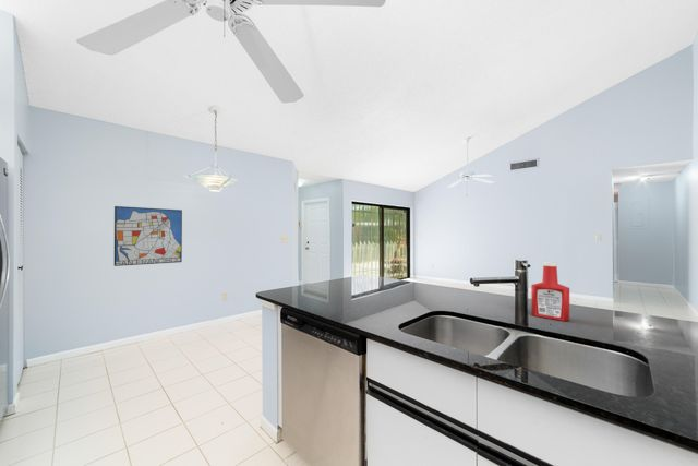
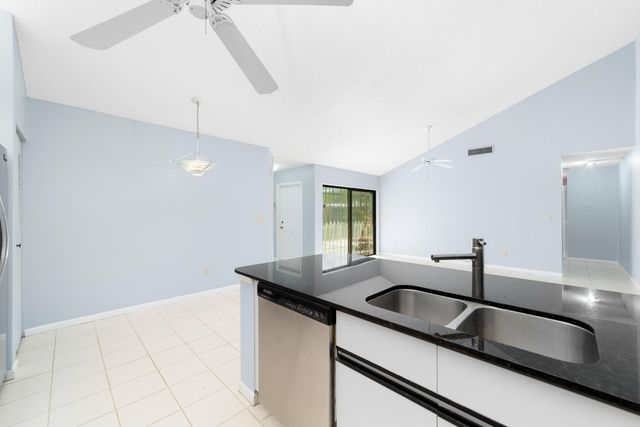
- soap bottle [530,261,570,322]
- wall art [113,205,183,267]
